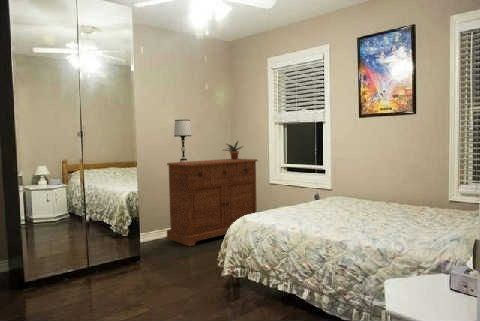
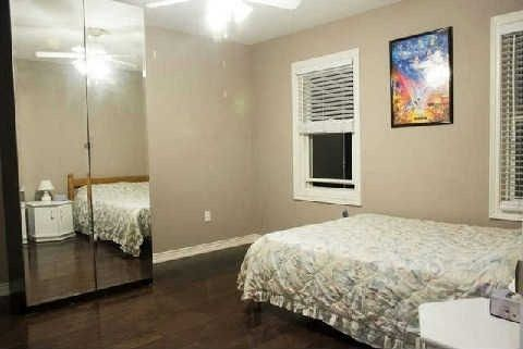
- table lamp [173,119,193,162]
- potted plant [223,140,245,160]
- sideboard [166,158,259,247]
